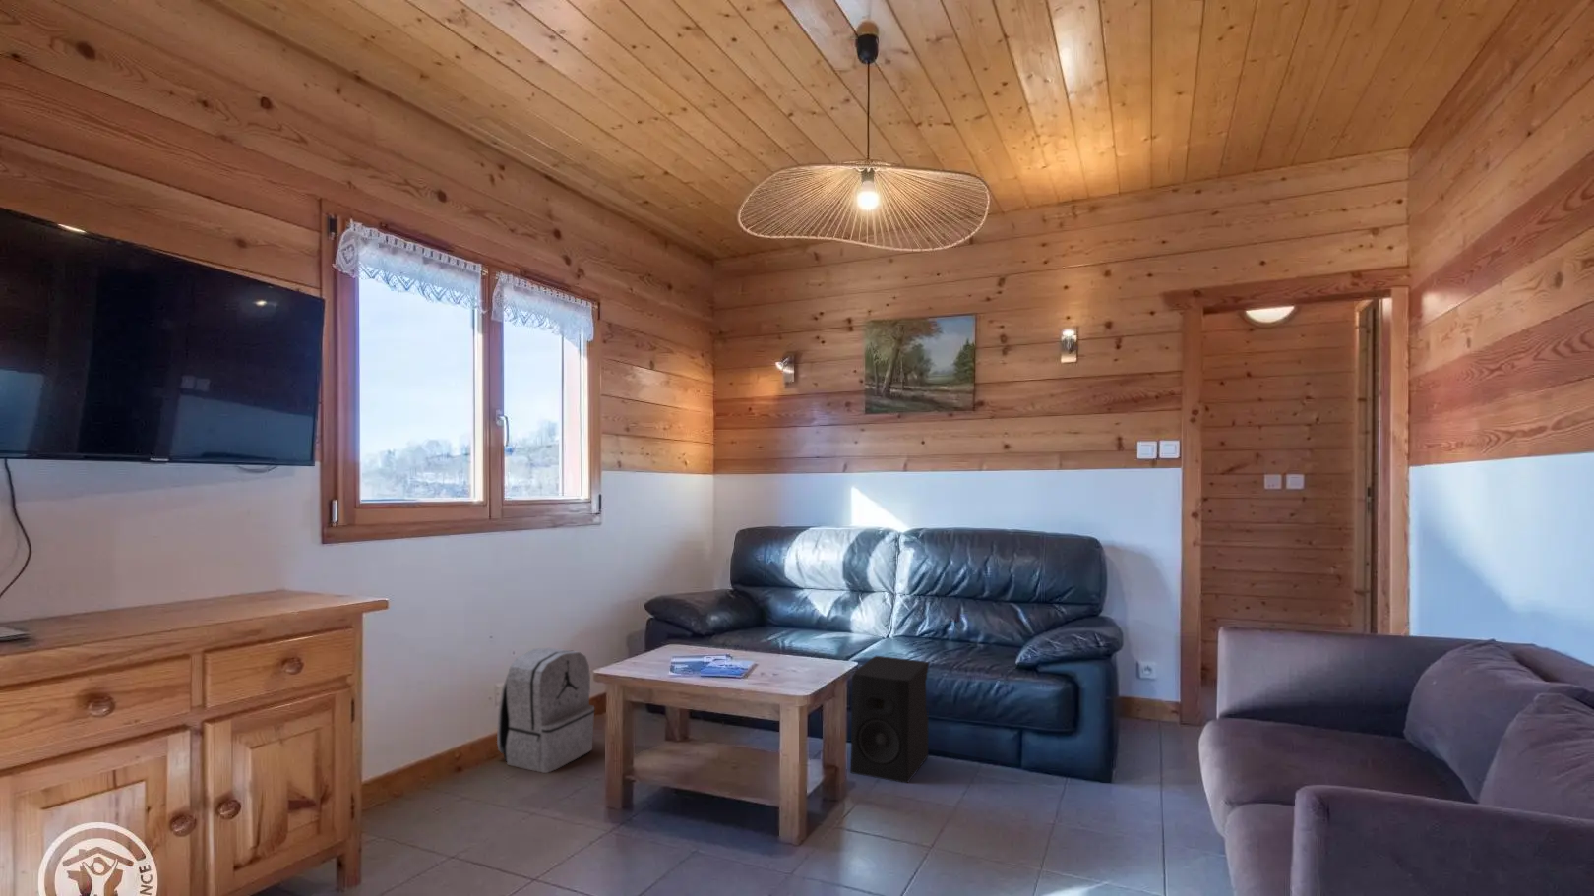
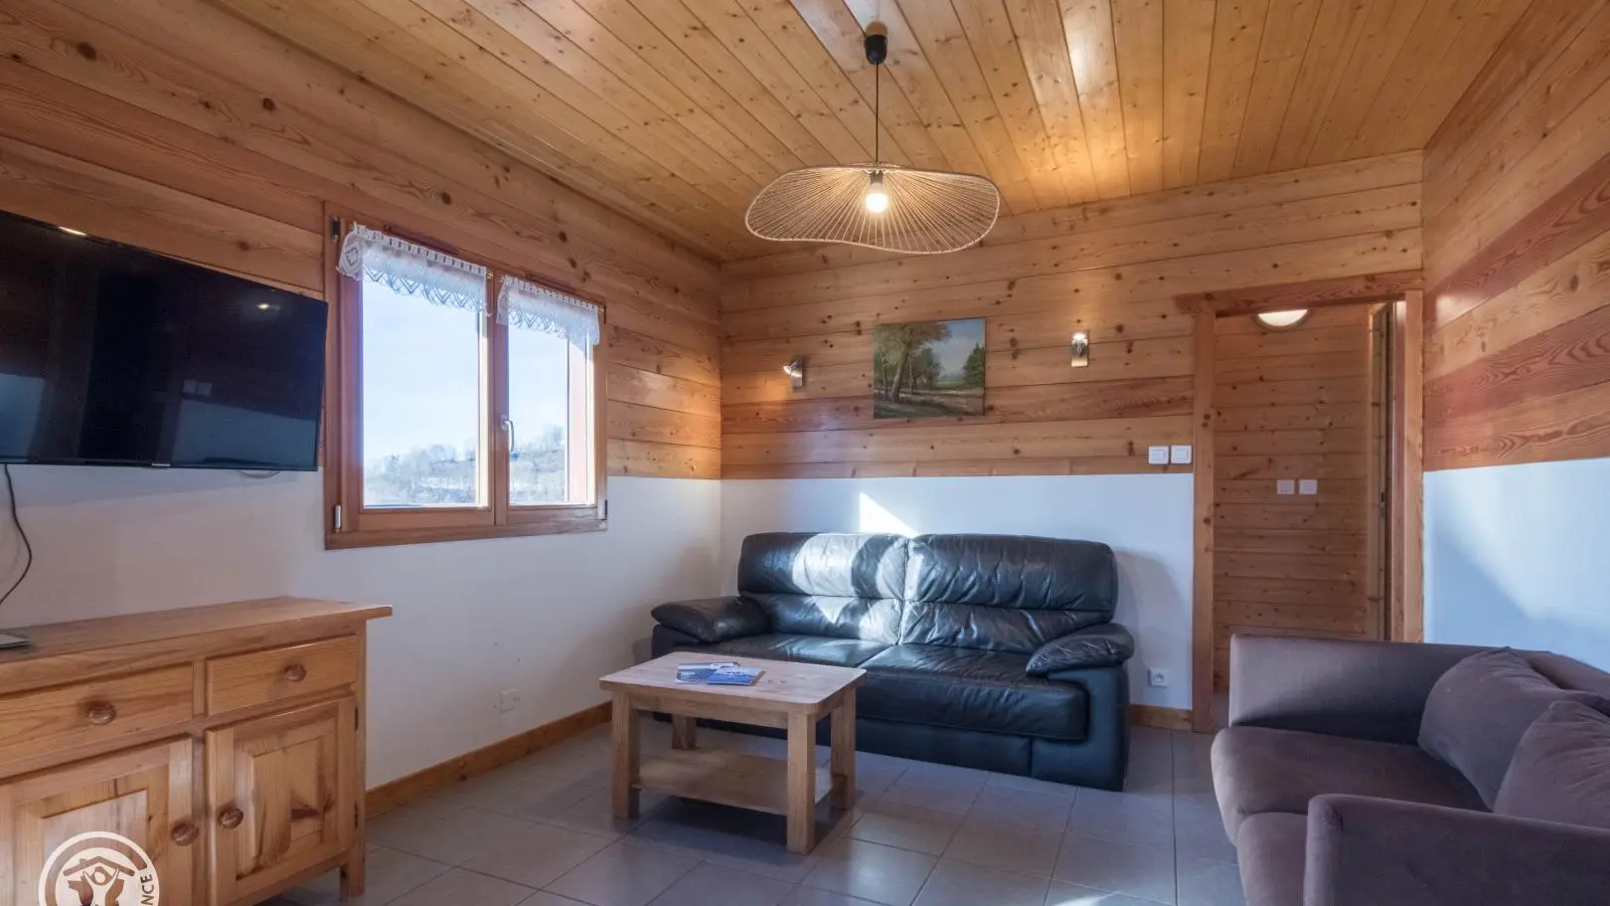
- speaker [851,655,929,784]
- backpack [496,648,596,775]
